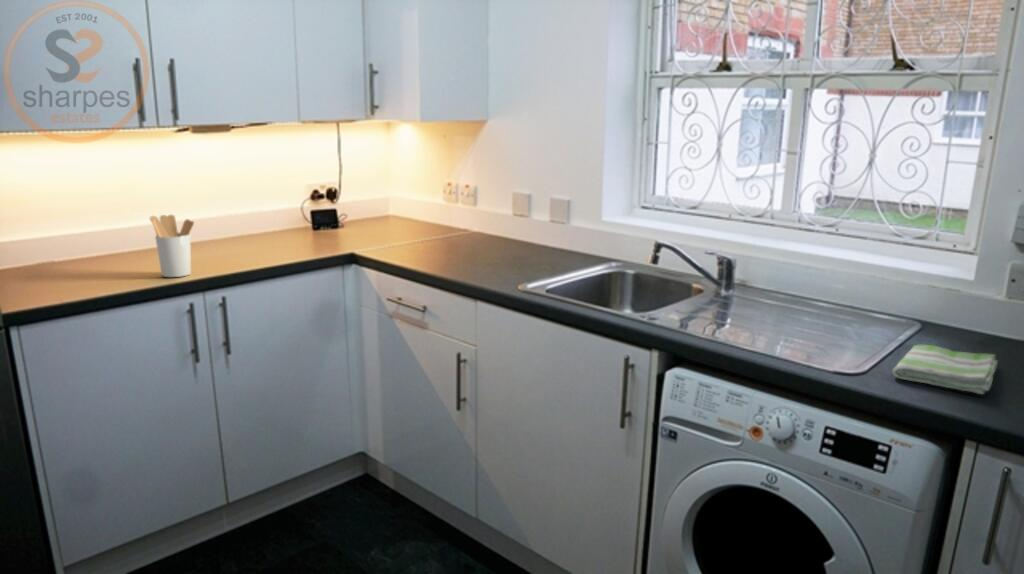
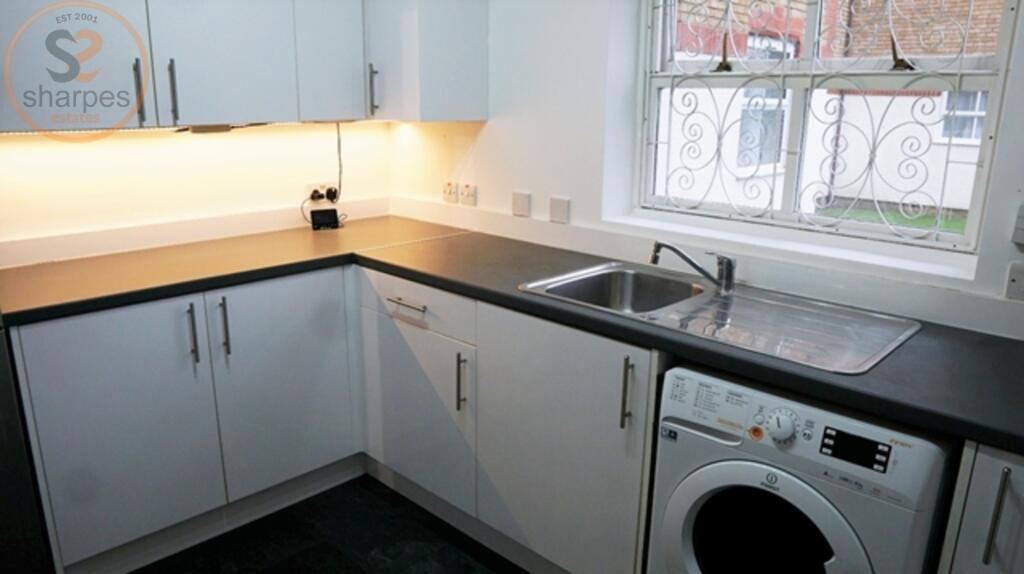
- utensil holder [149,214,195,278]
- dish towel [891,344,999,395]
